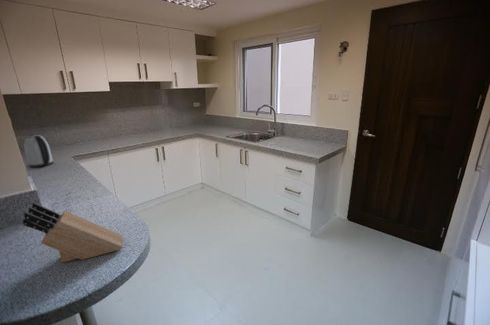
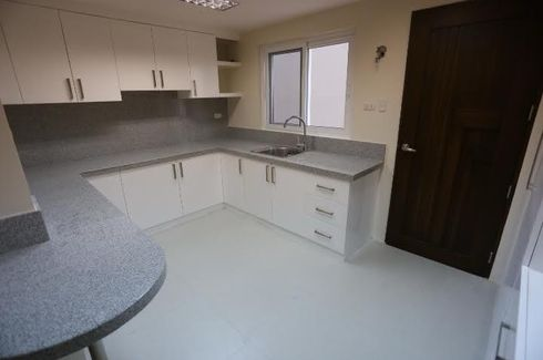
- kettle [23,133,54,169]
- knife block [22,202,123,264]
